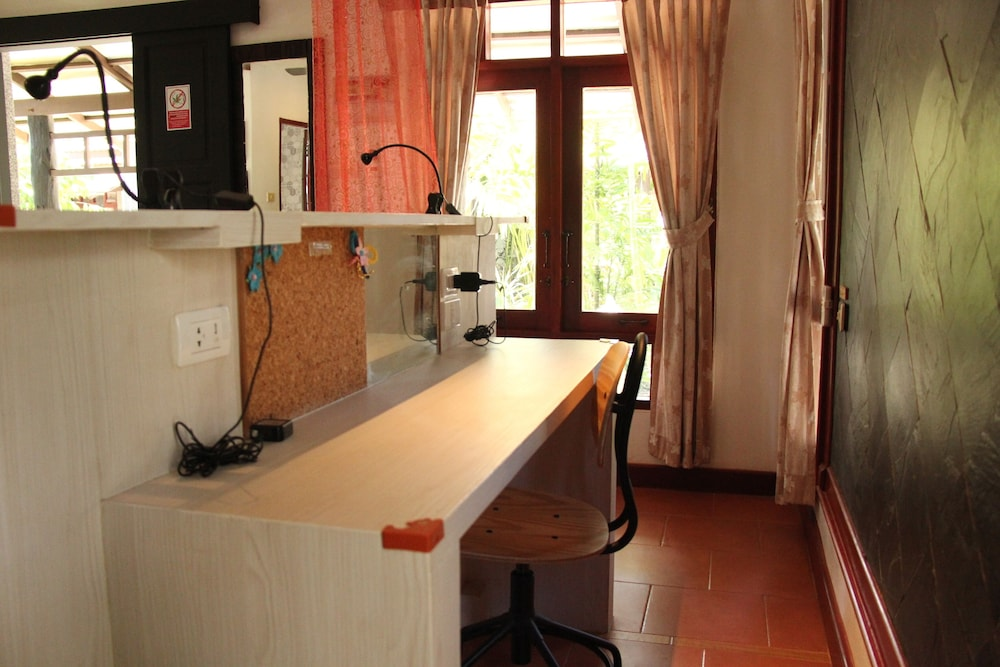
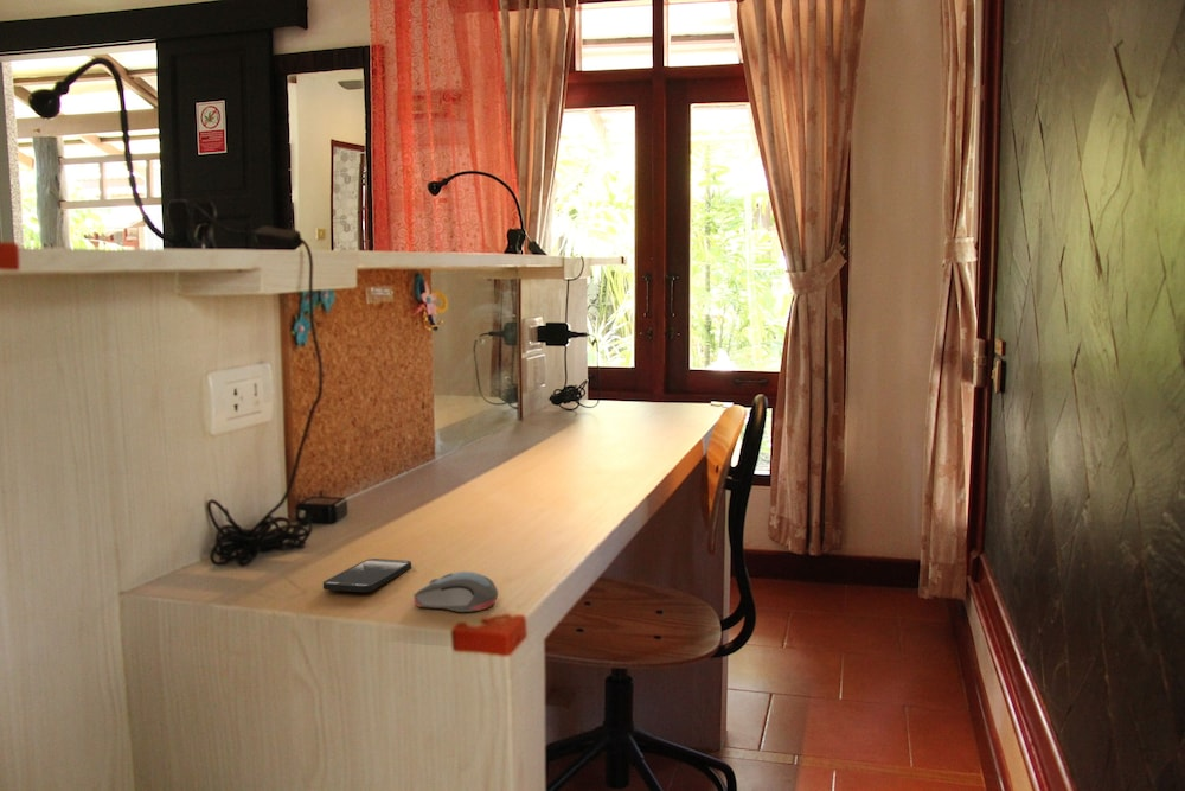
+ smartphone [322,557,412,593]
+ computer mouse [412,570,499,613]
